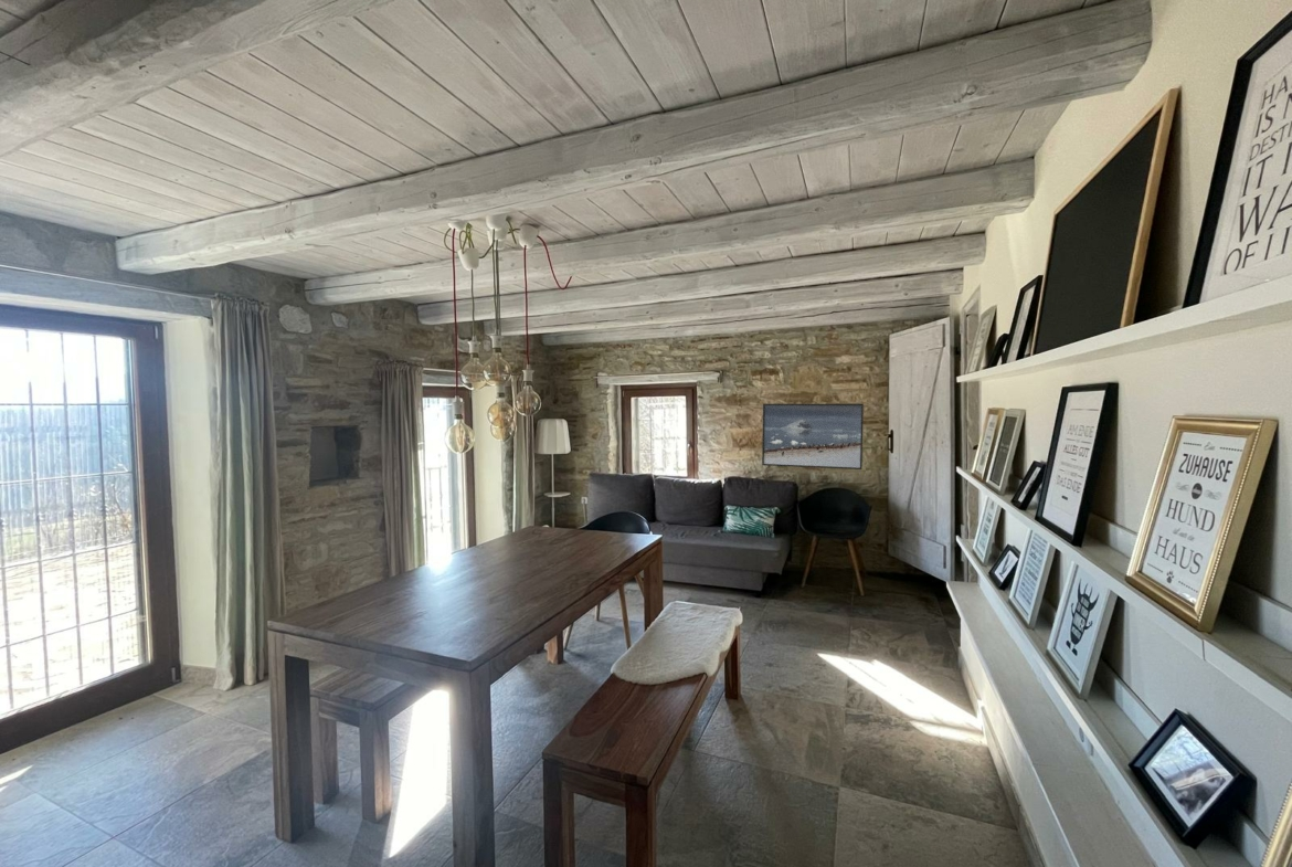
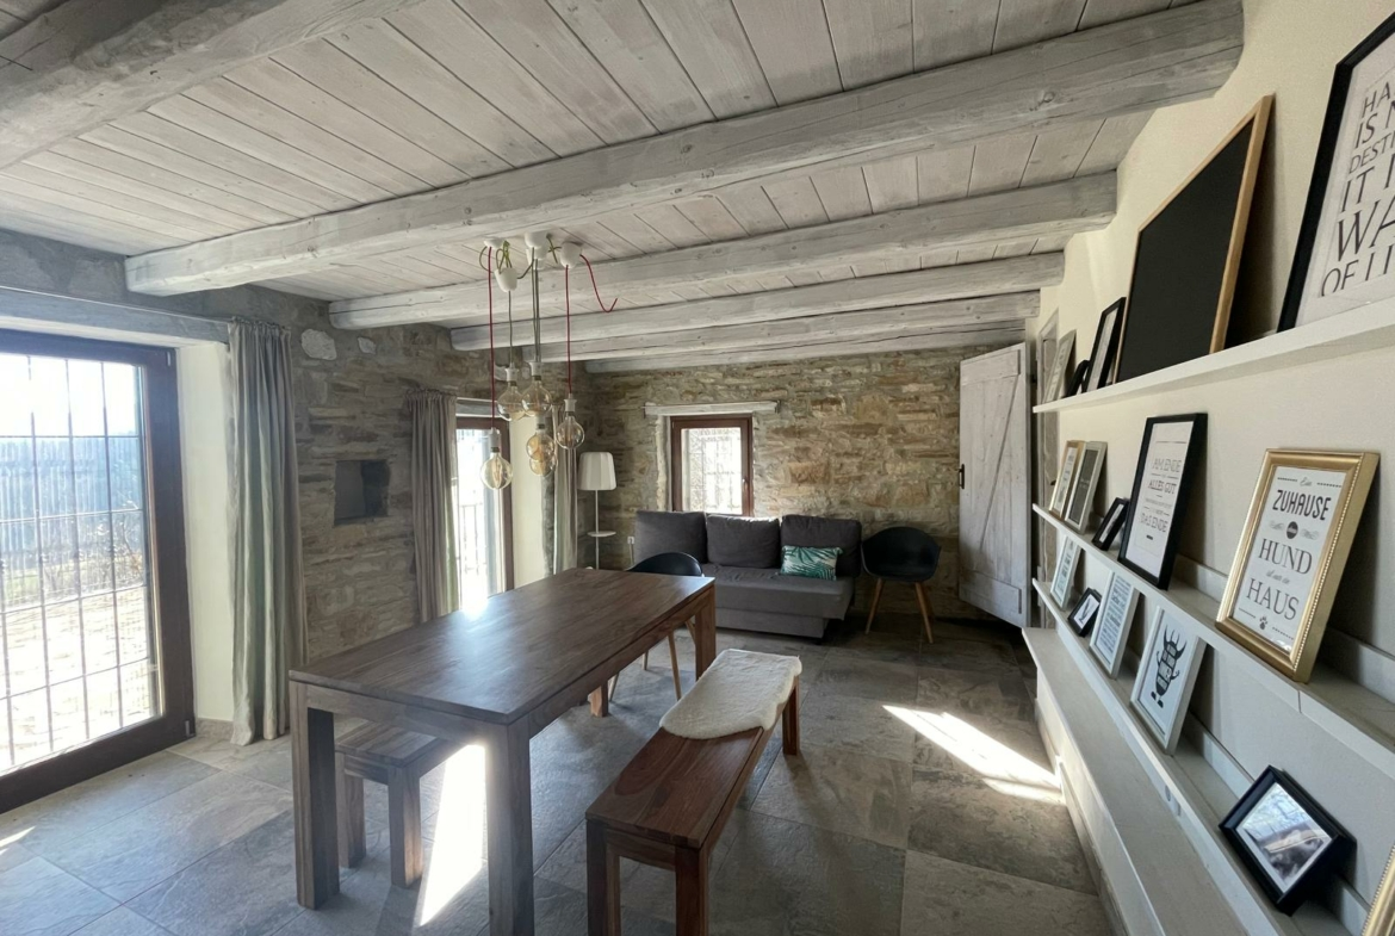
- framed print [761,403,865,470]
